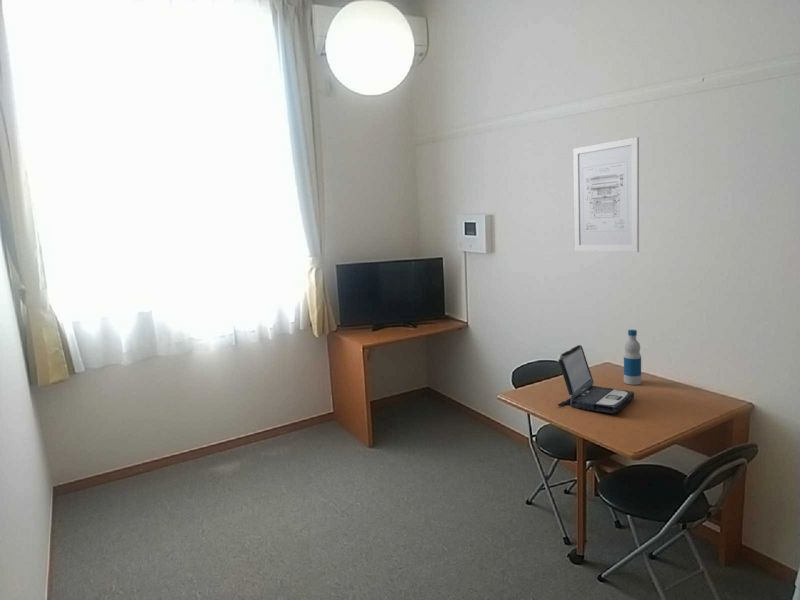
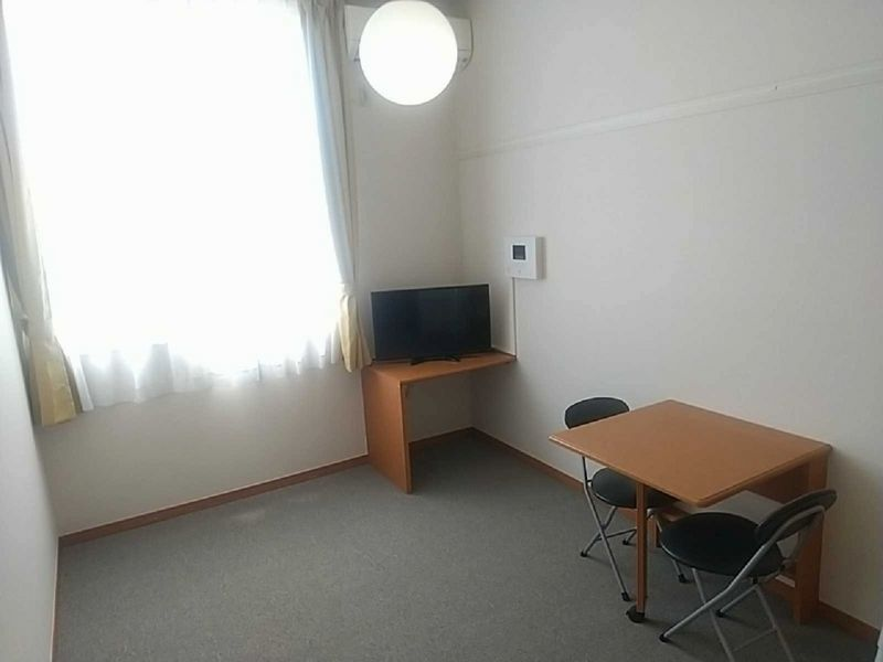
- laptop [557,344,635,414]
- bottle [623,329,642,386]
- wall art [572,136,640,253]
